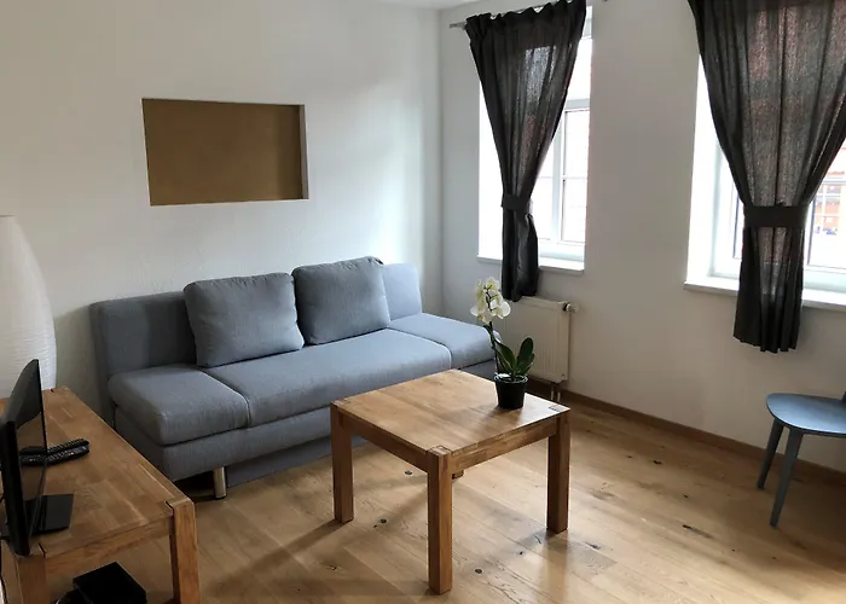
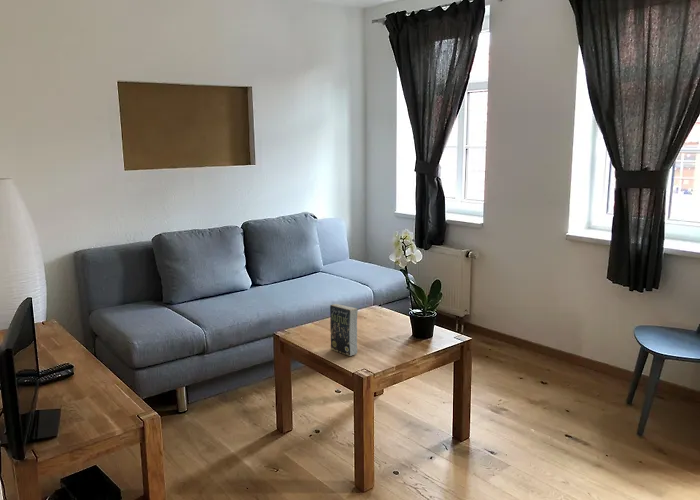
+ book [329,303,359,357]
